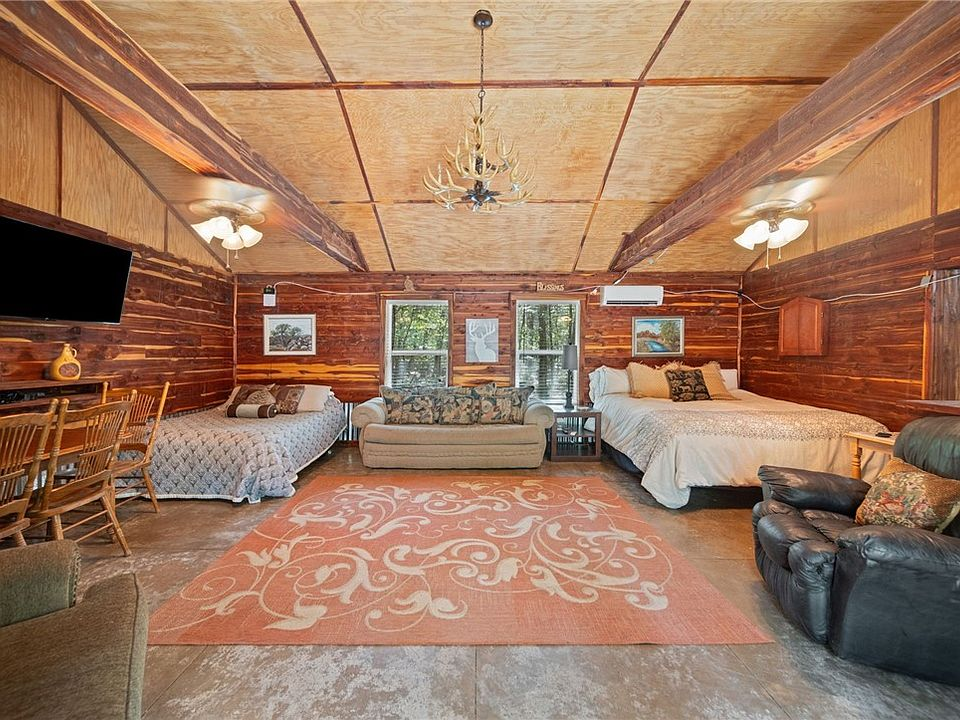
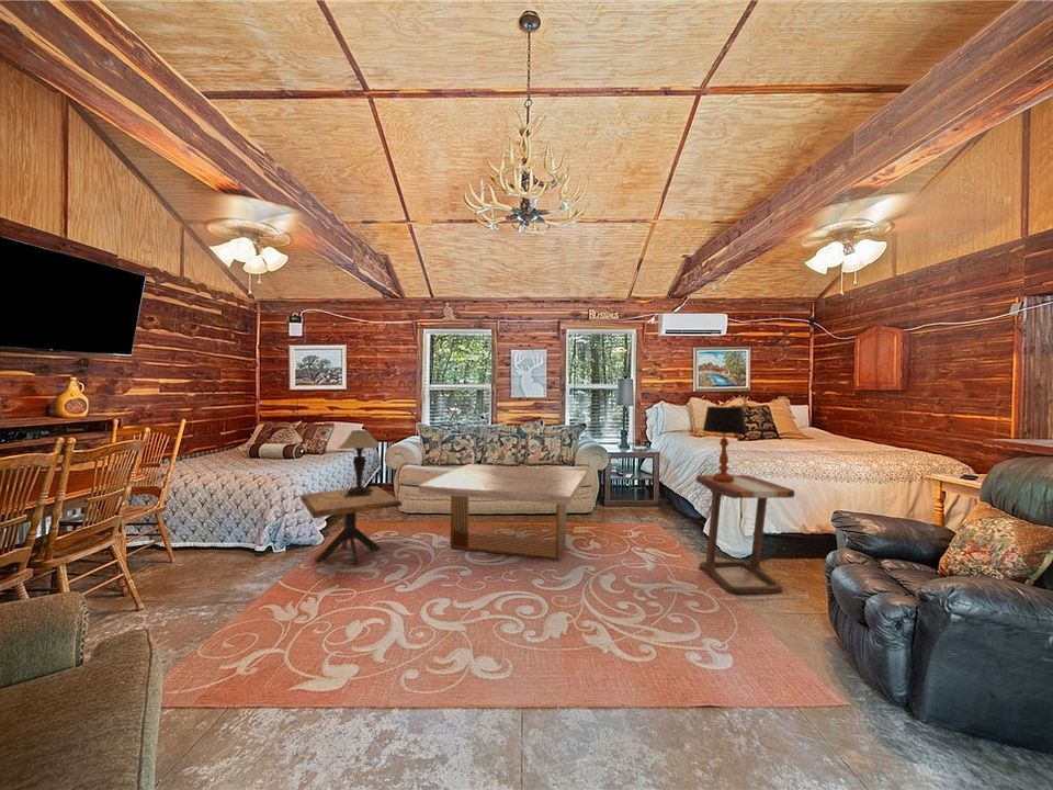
+ coffee table [418,463,588,561]
+ side table [299,485,403,566]
+ side table [695,474,809,601]
+ table lamp [702,406,748,482]
+ table lamp [337,429,381,498]
